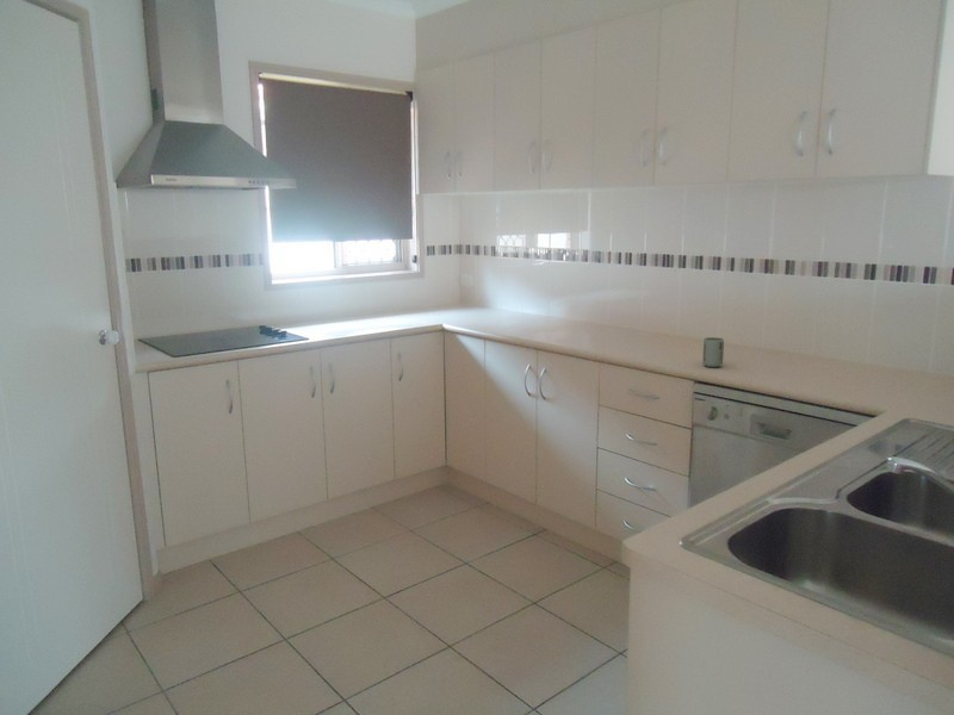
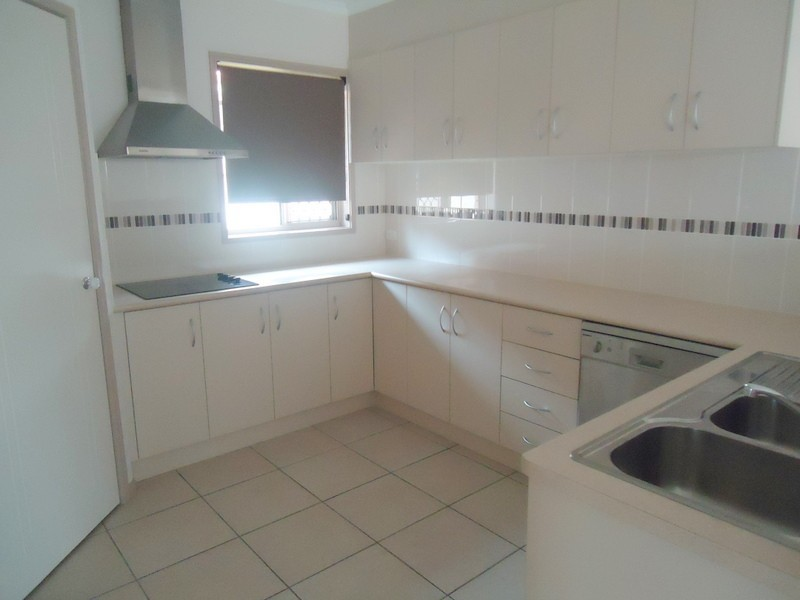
- cup [702,336,725,368]
